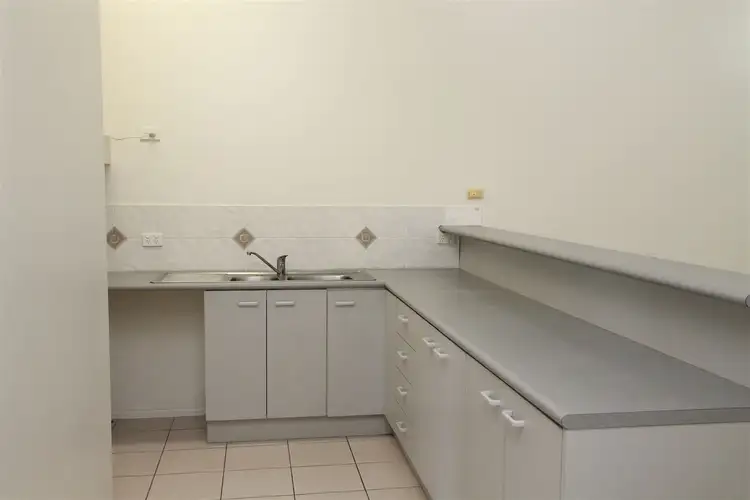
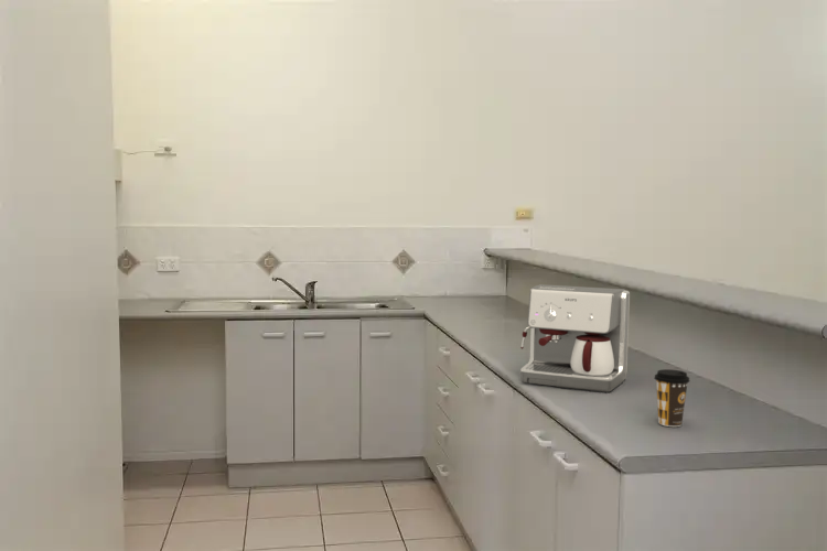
+ coffee cup [653,368,690,428]
+ coffee maker [519,283,631,393]
